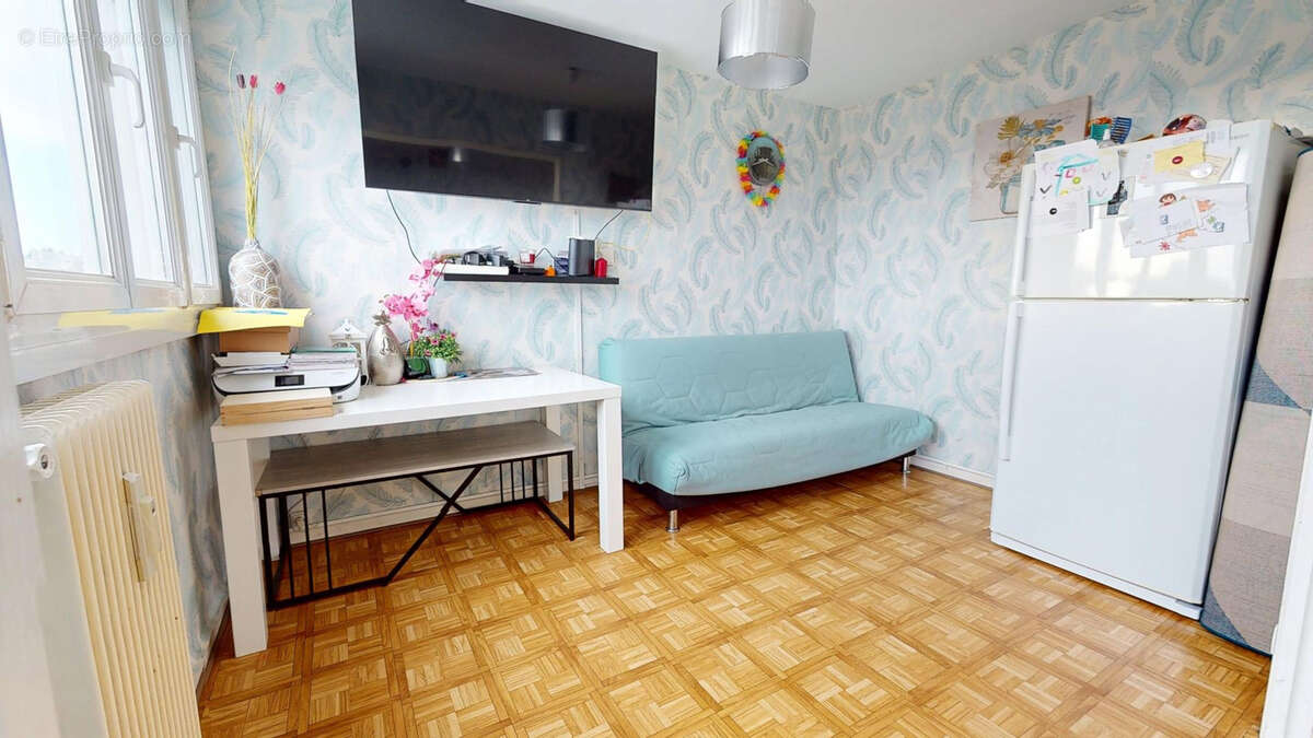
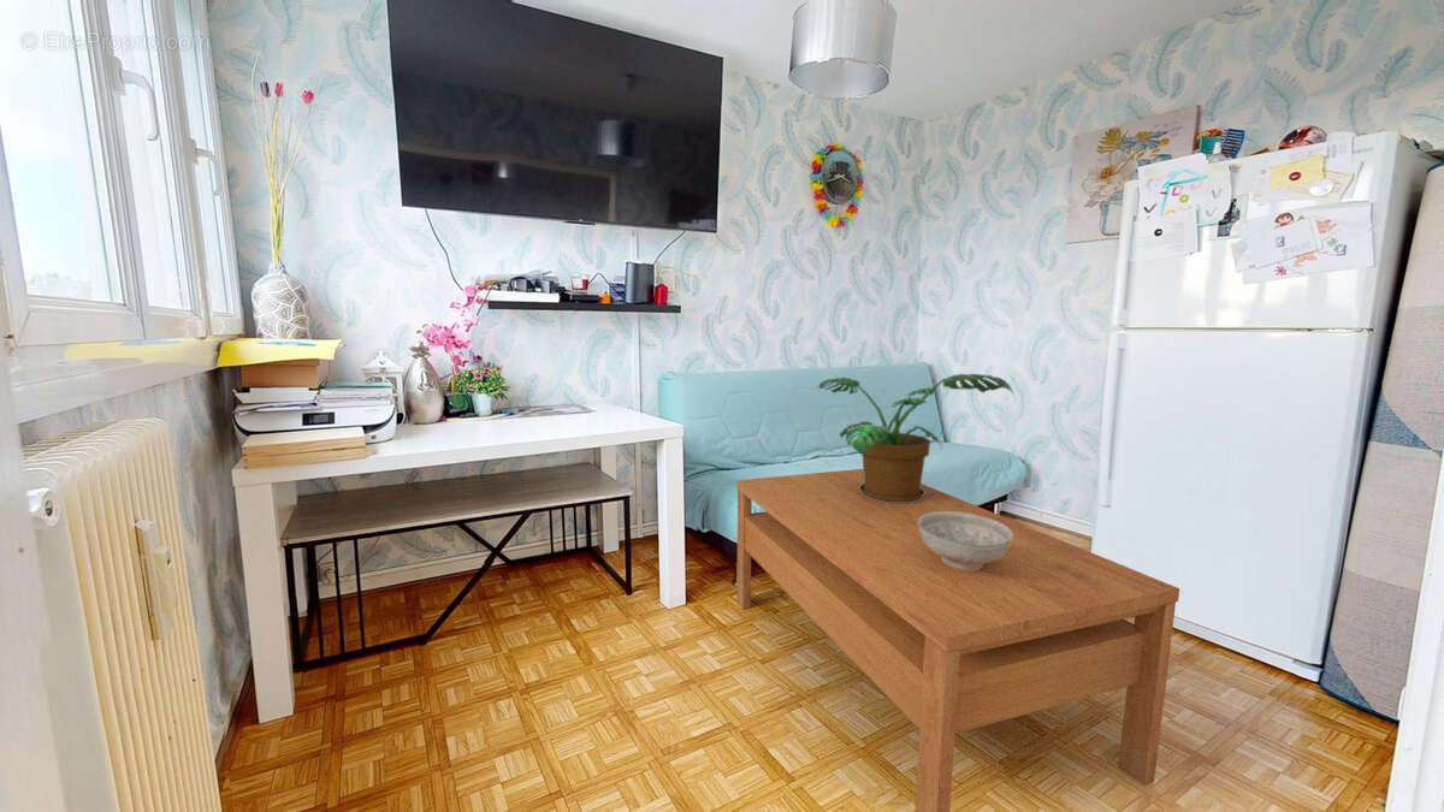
+ decorative bowl [918,512,1013,570]
+ potted plant [816,373,1016,503]
+ coffee table [735,468,1180,812]
